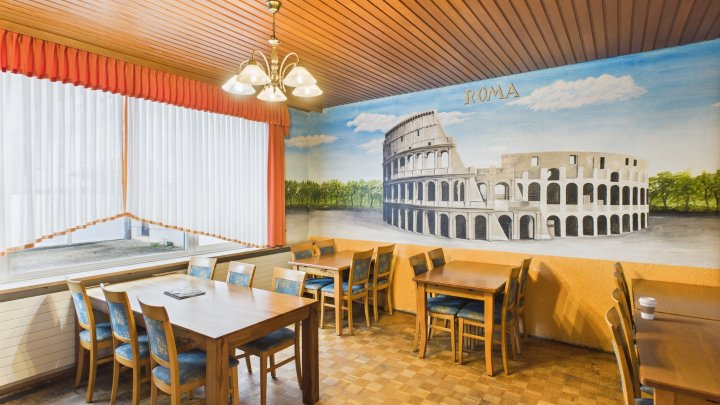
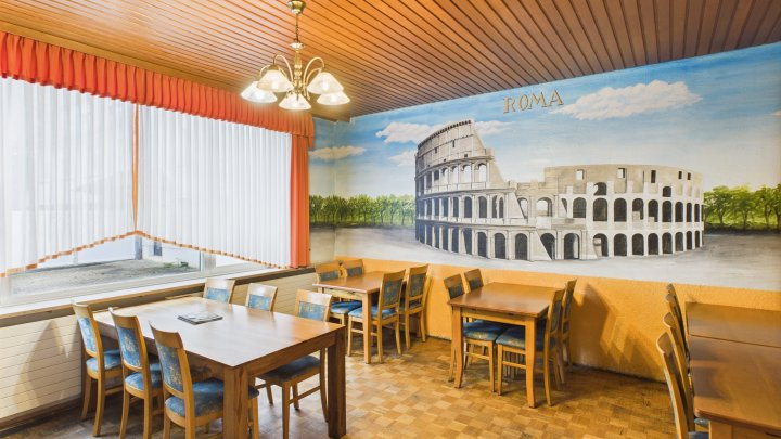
- coffee cup [638,296,658,321]
